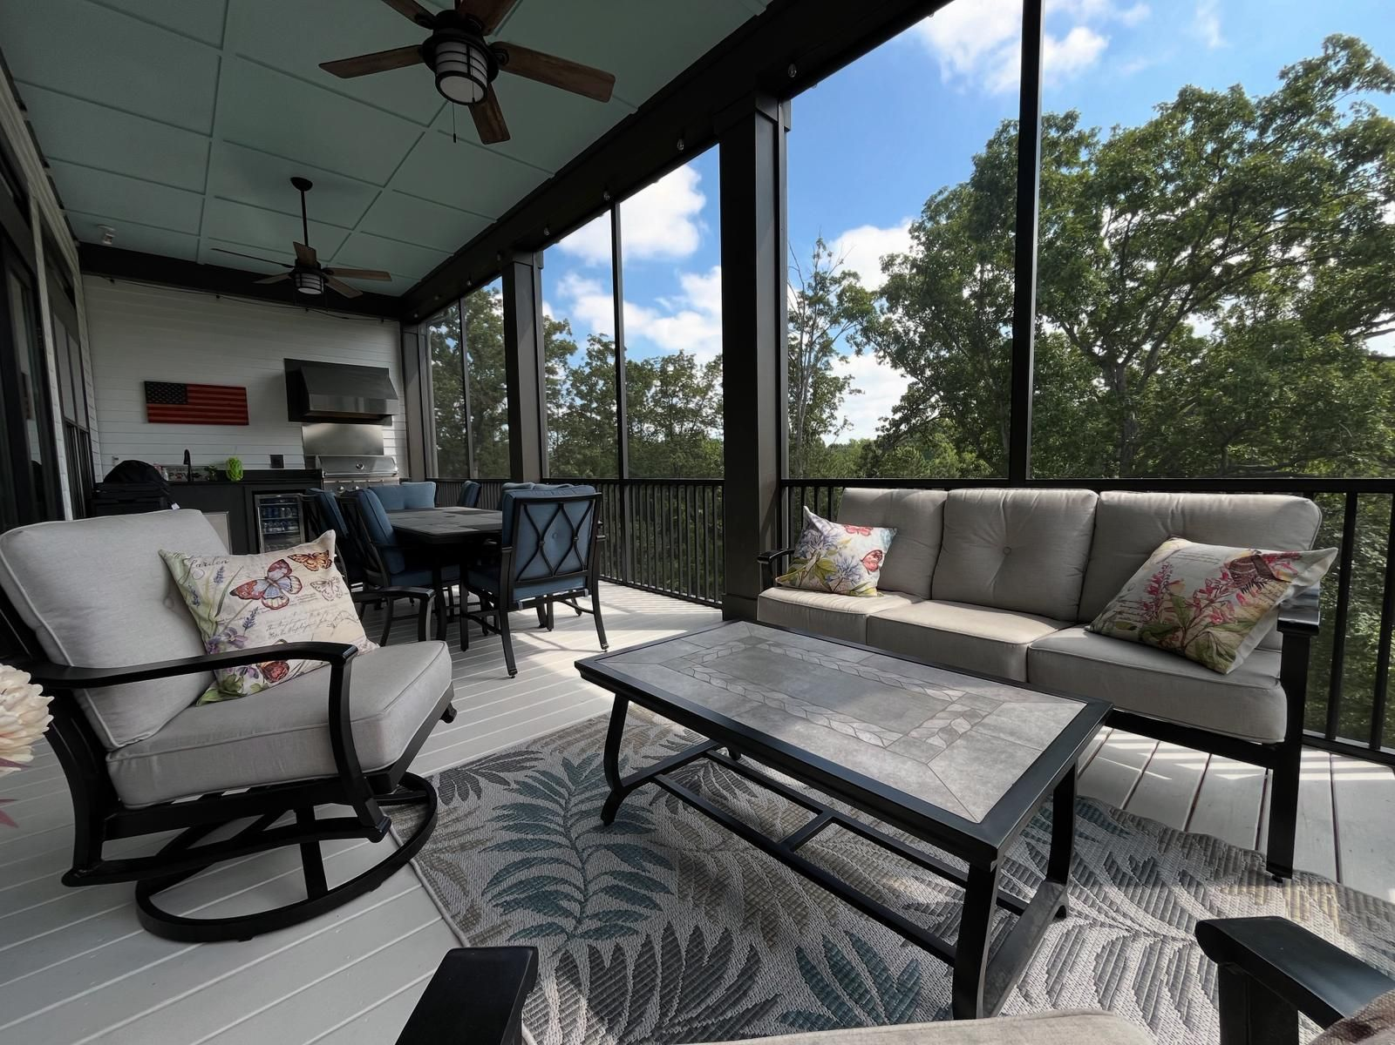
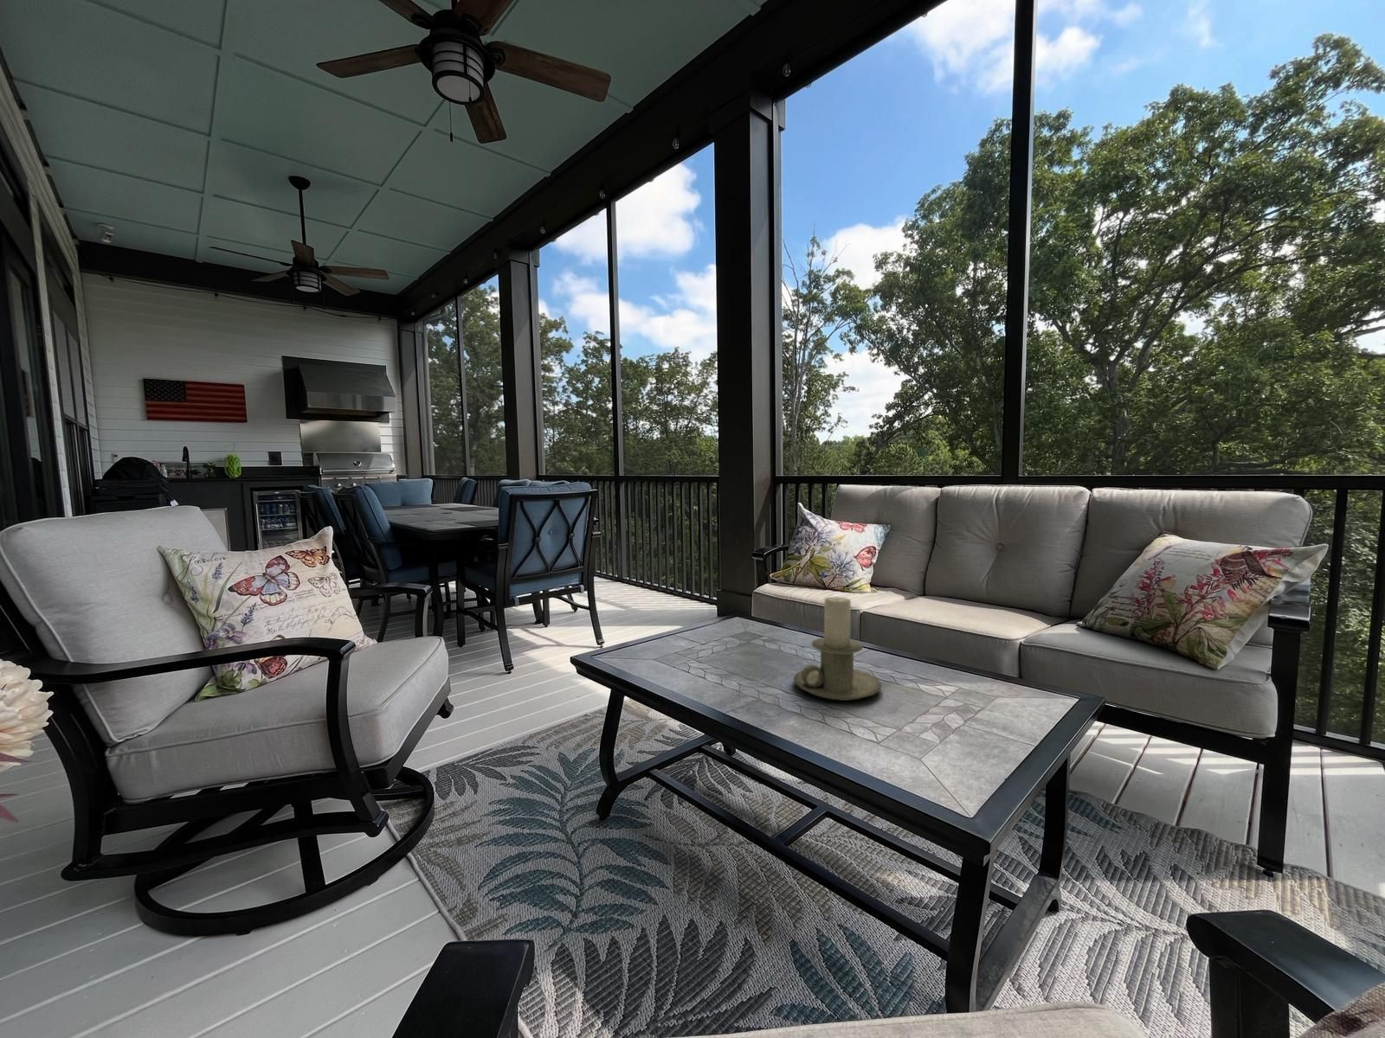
+ candle holder [792,596,883,701]
